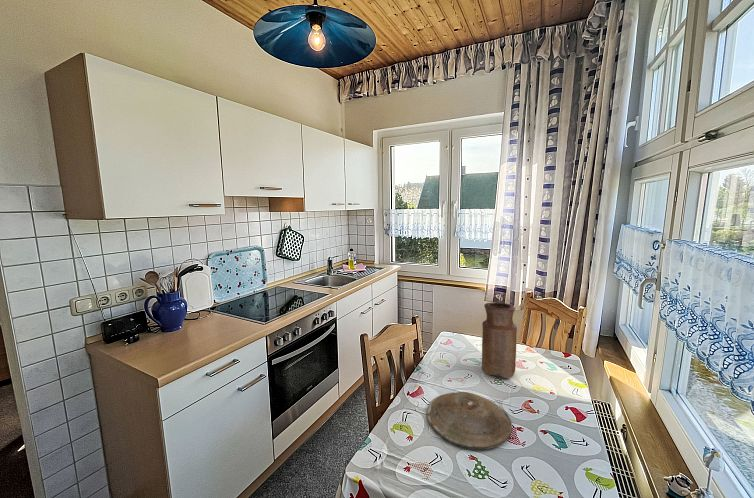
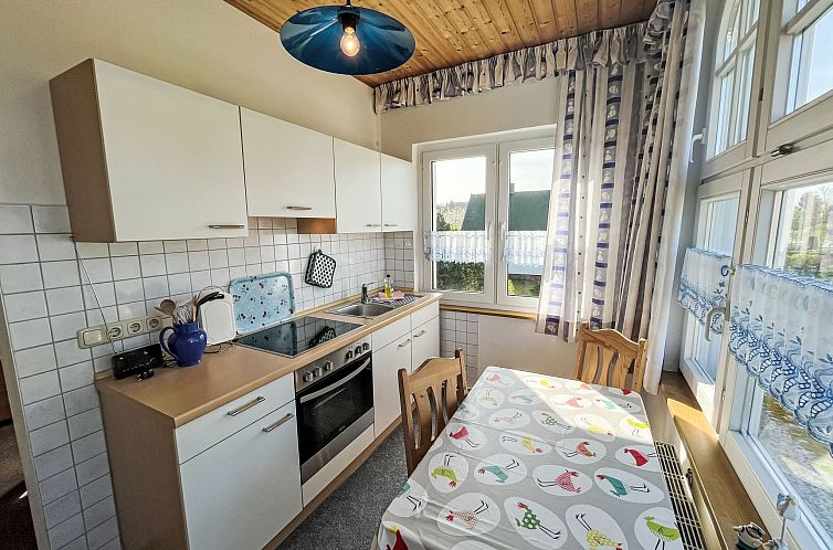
- vase [481,301,518,379]
- plate [426,391,513,450]
